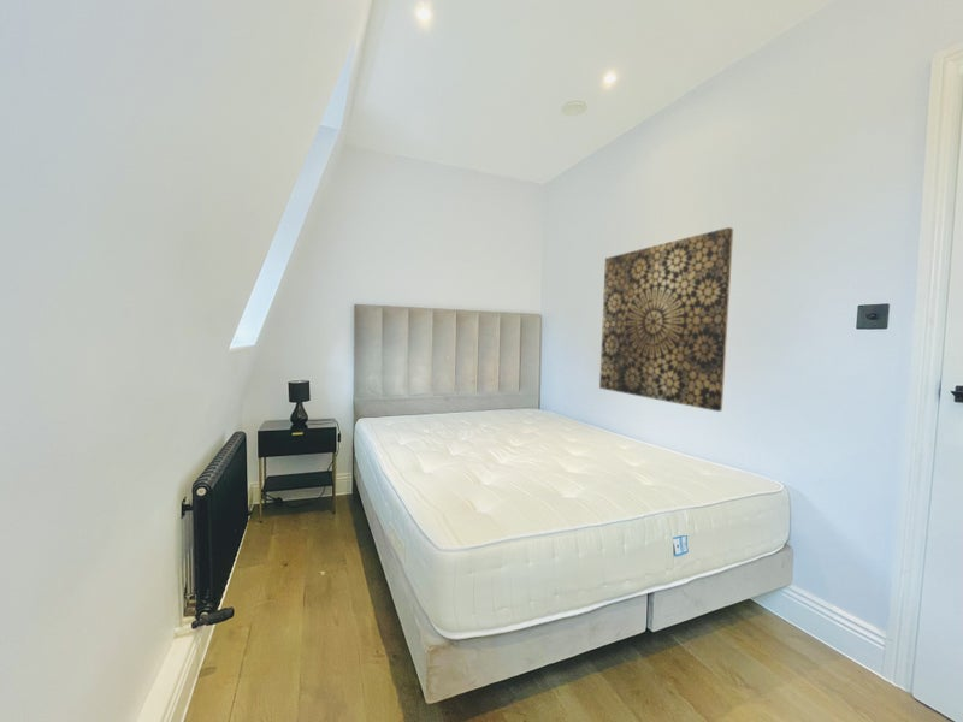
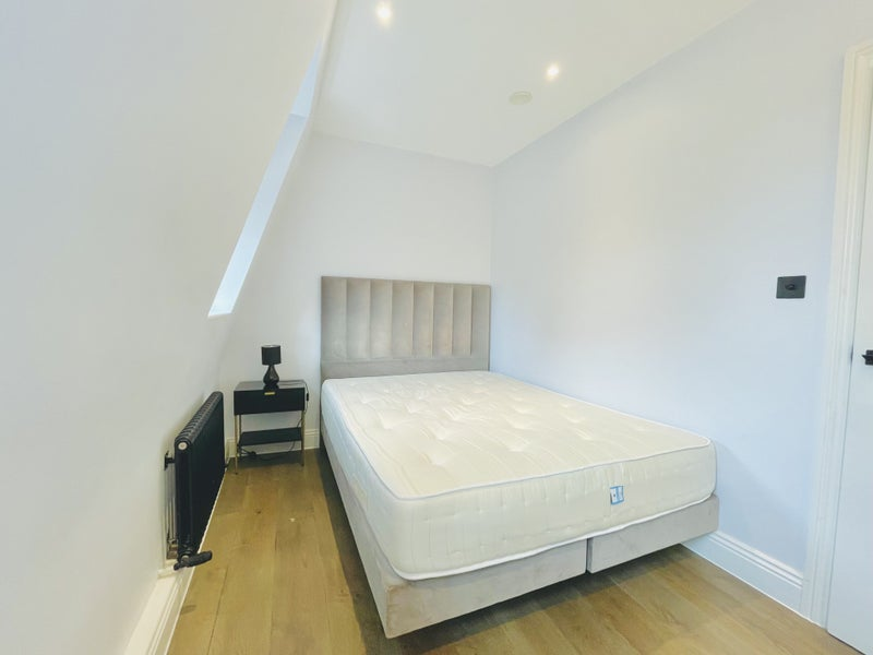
- wall art [598,226,734,413]
